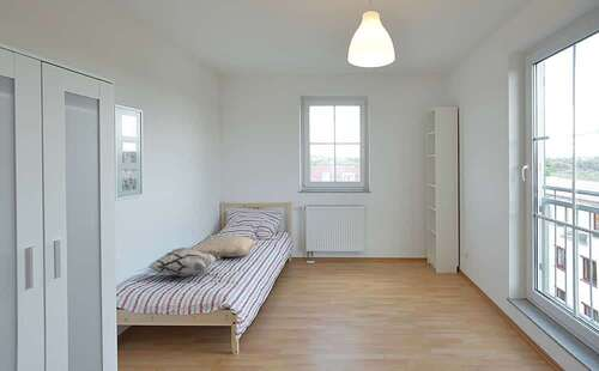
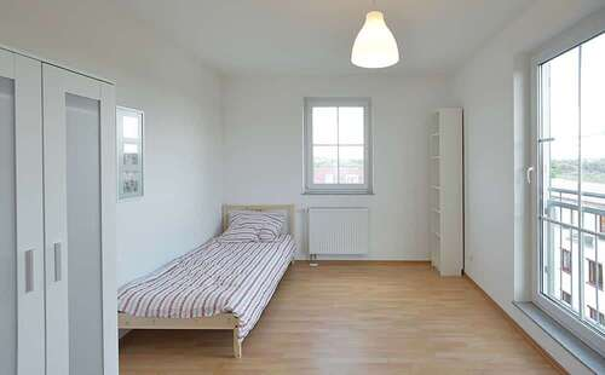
- pillow [189,235,258,259]
- decorative pillow [147,247,223,278]
